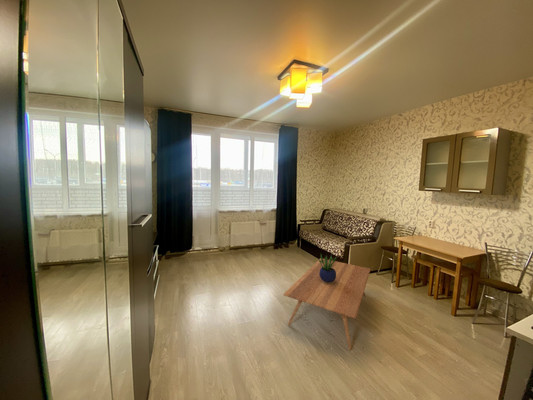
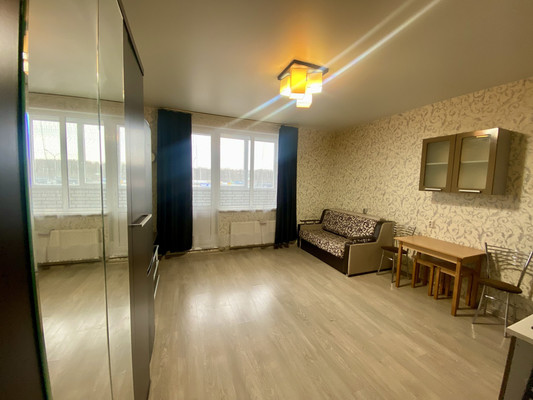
- coffee table [282,257,371,351]
- potted plant [318,253,337,282]
